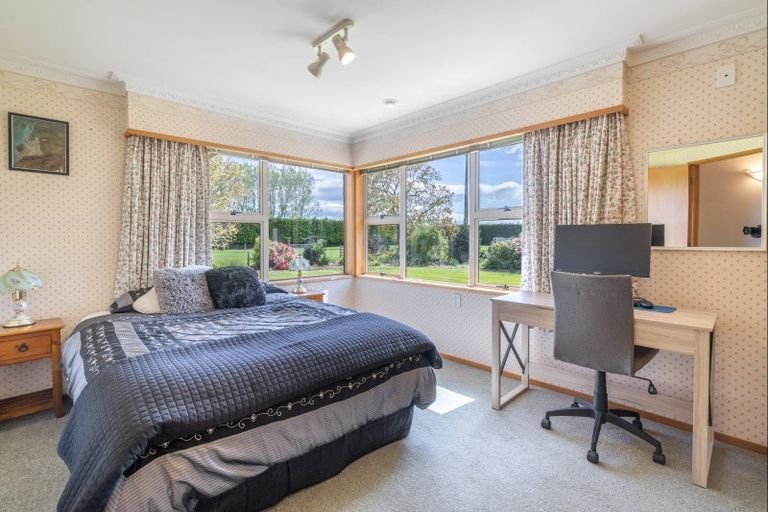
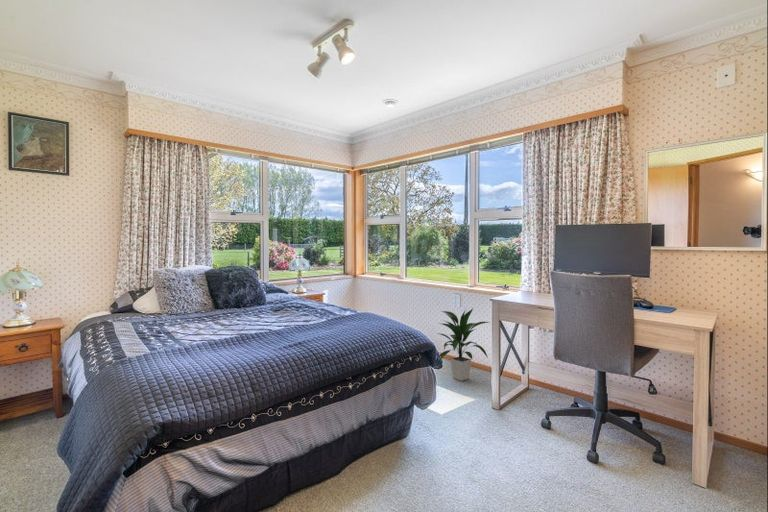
+ indoor plant [436,307,490,382]
